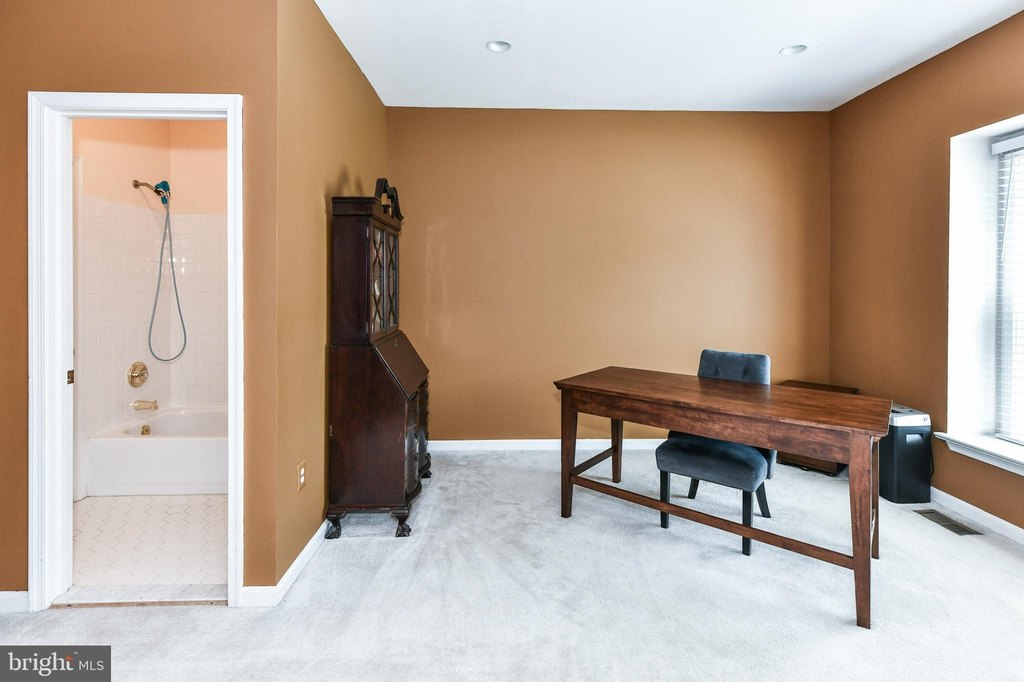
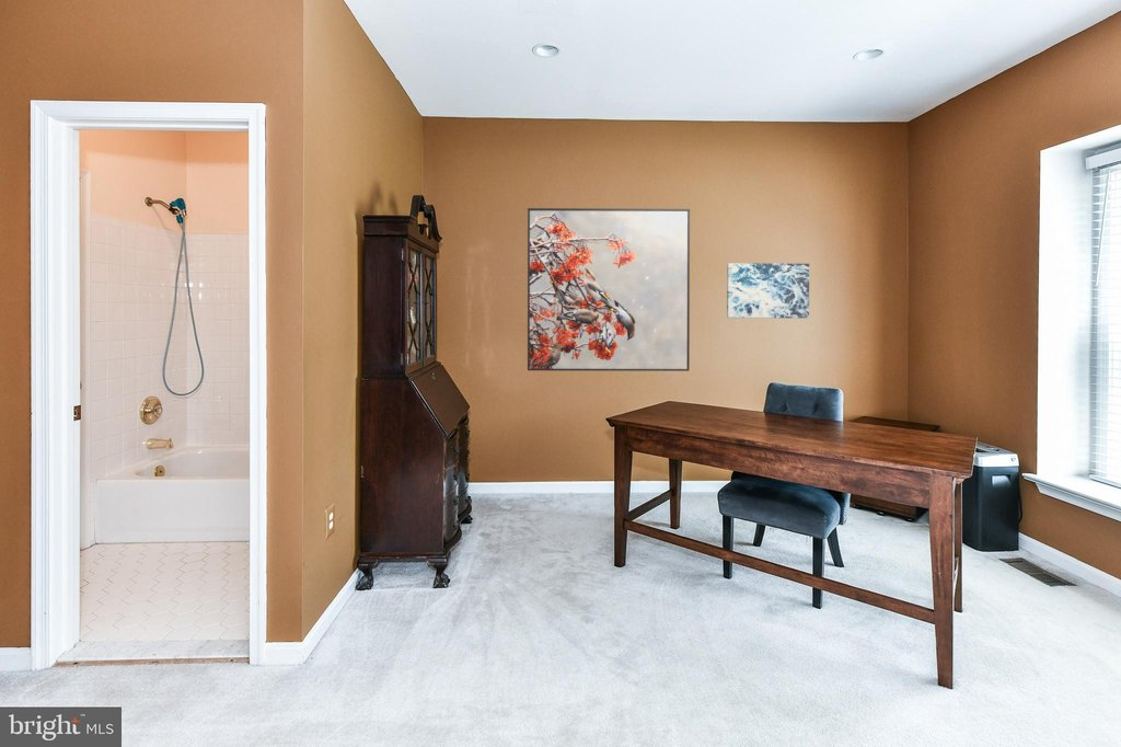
+ wall art [726,262,810,319]
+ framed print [527,207,691,372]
